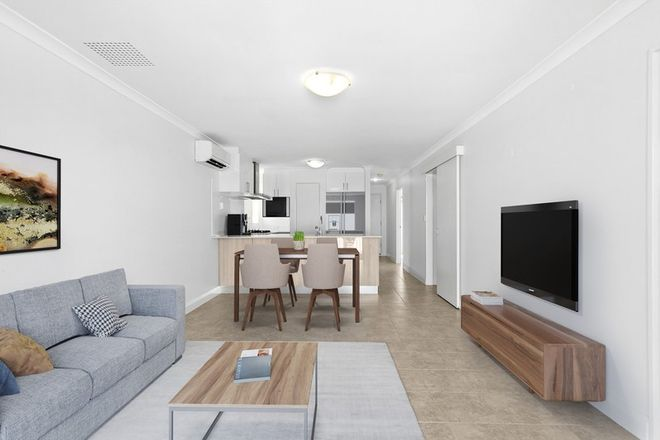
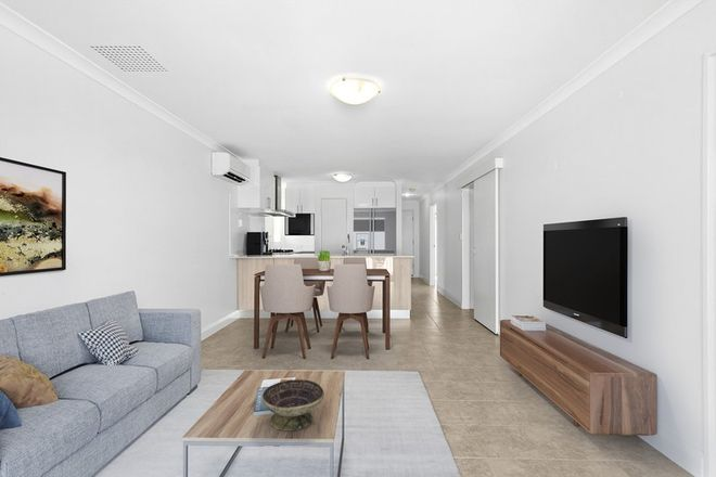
+ decorative bowl [260,378,325,433]
